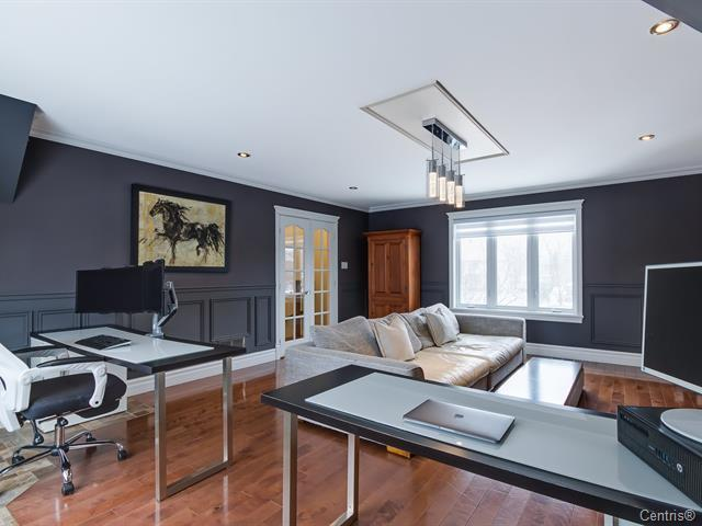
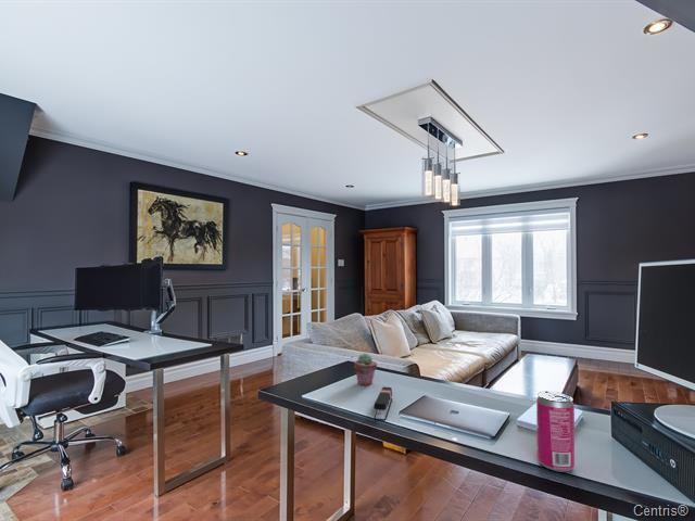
+ stapler [372,386,393,422]
+ beverage can [535,390,576,473]
+ notepad [516,402,583,432]
+ potted succulent [353,353,378,386]
